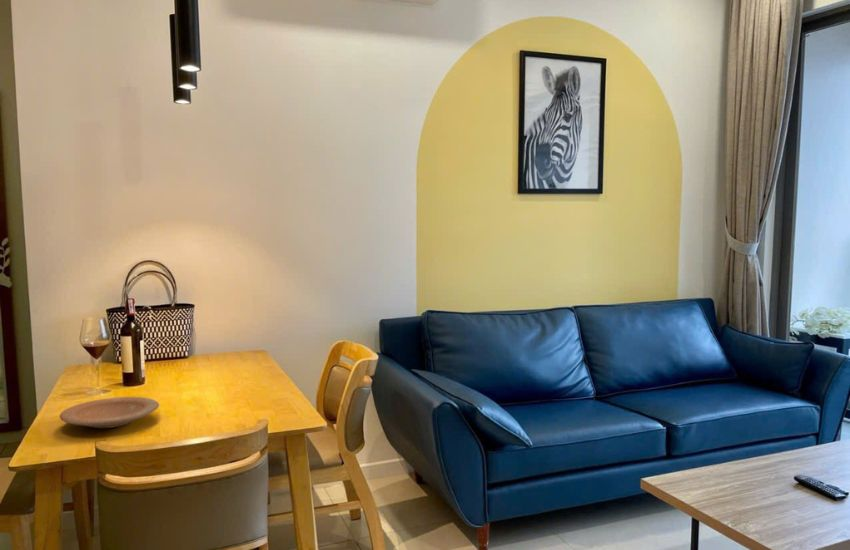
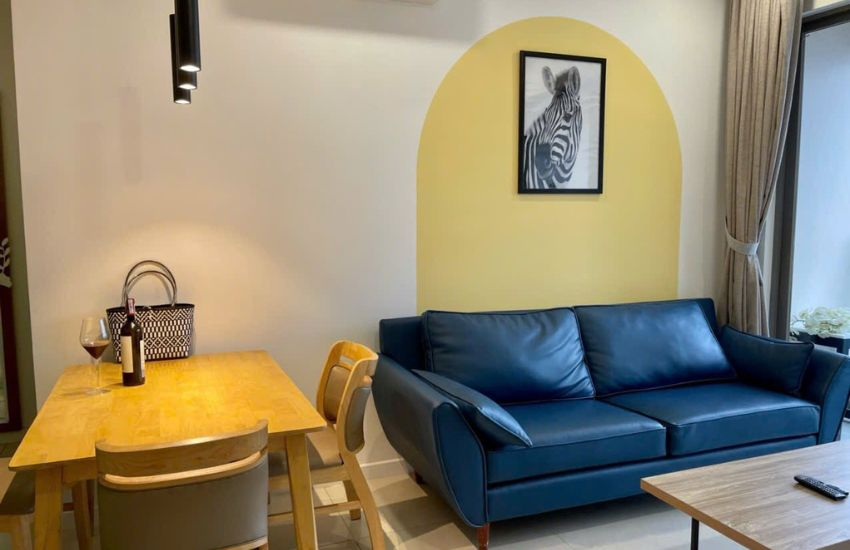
- plate [59,396,160,429]
